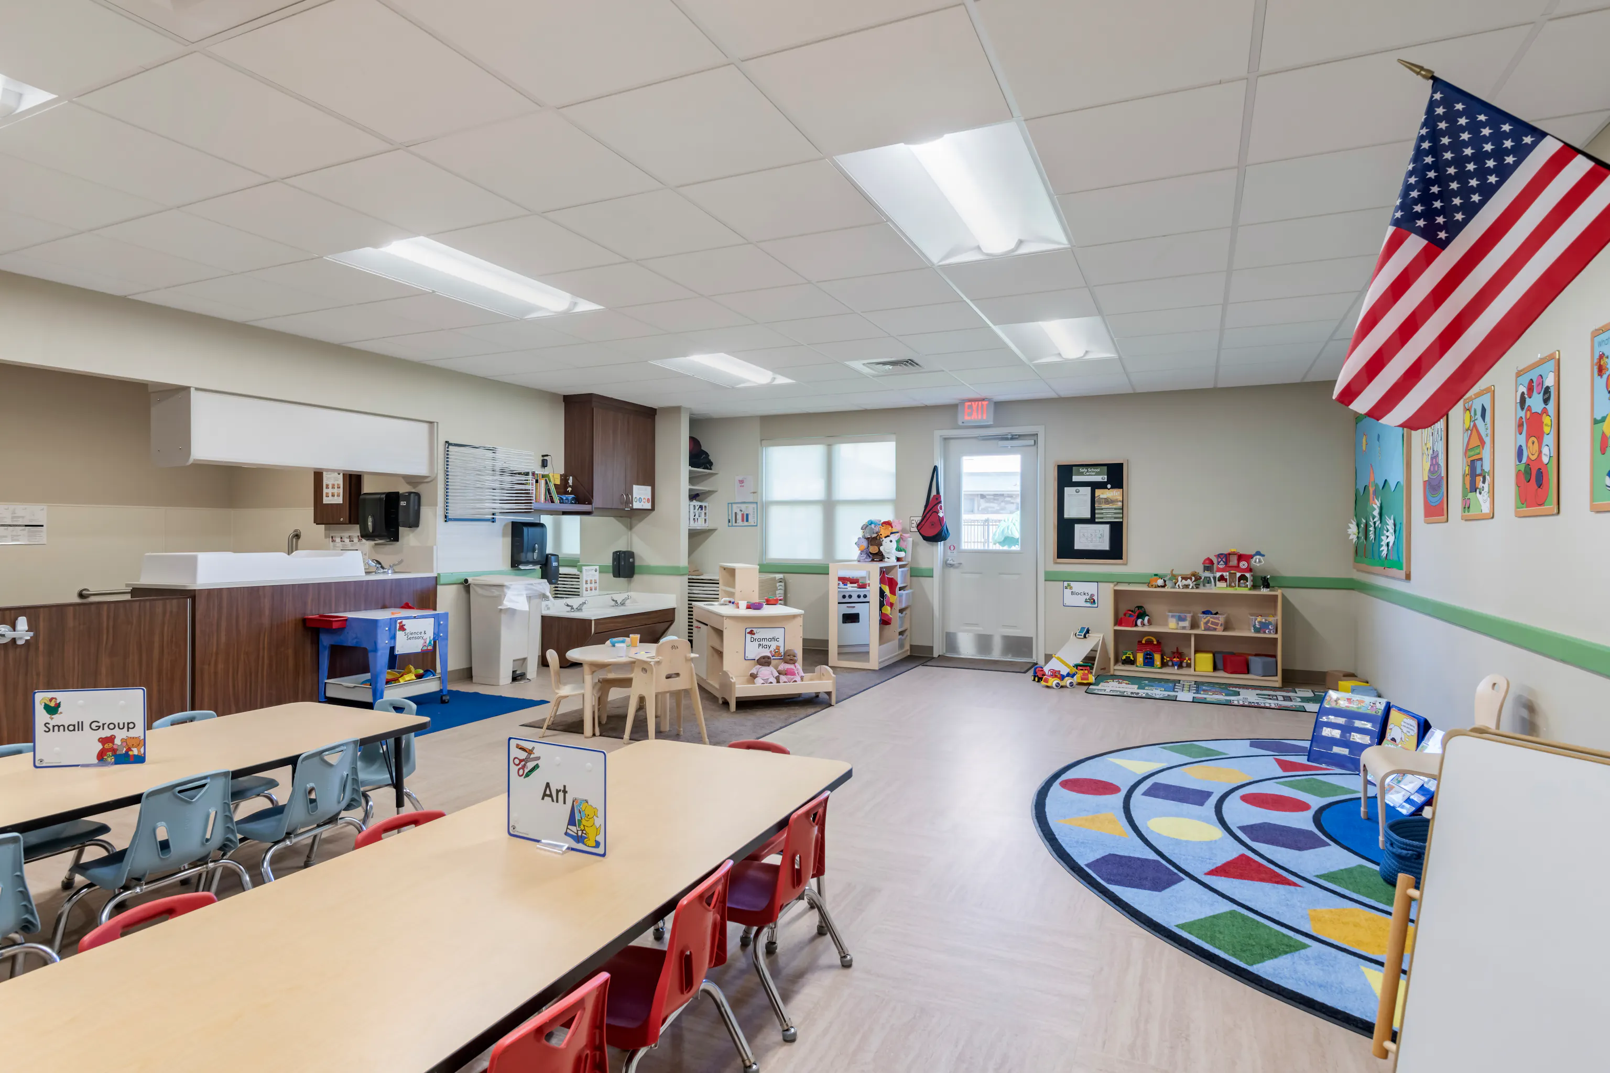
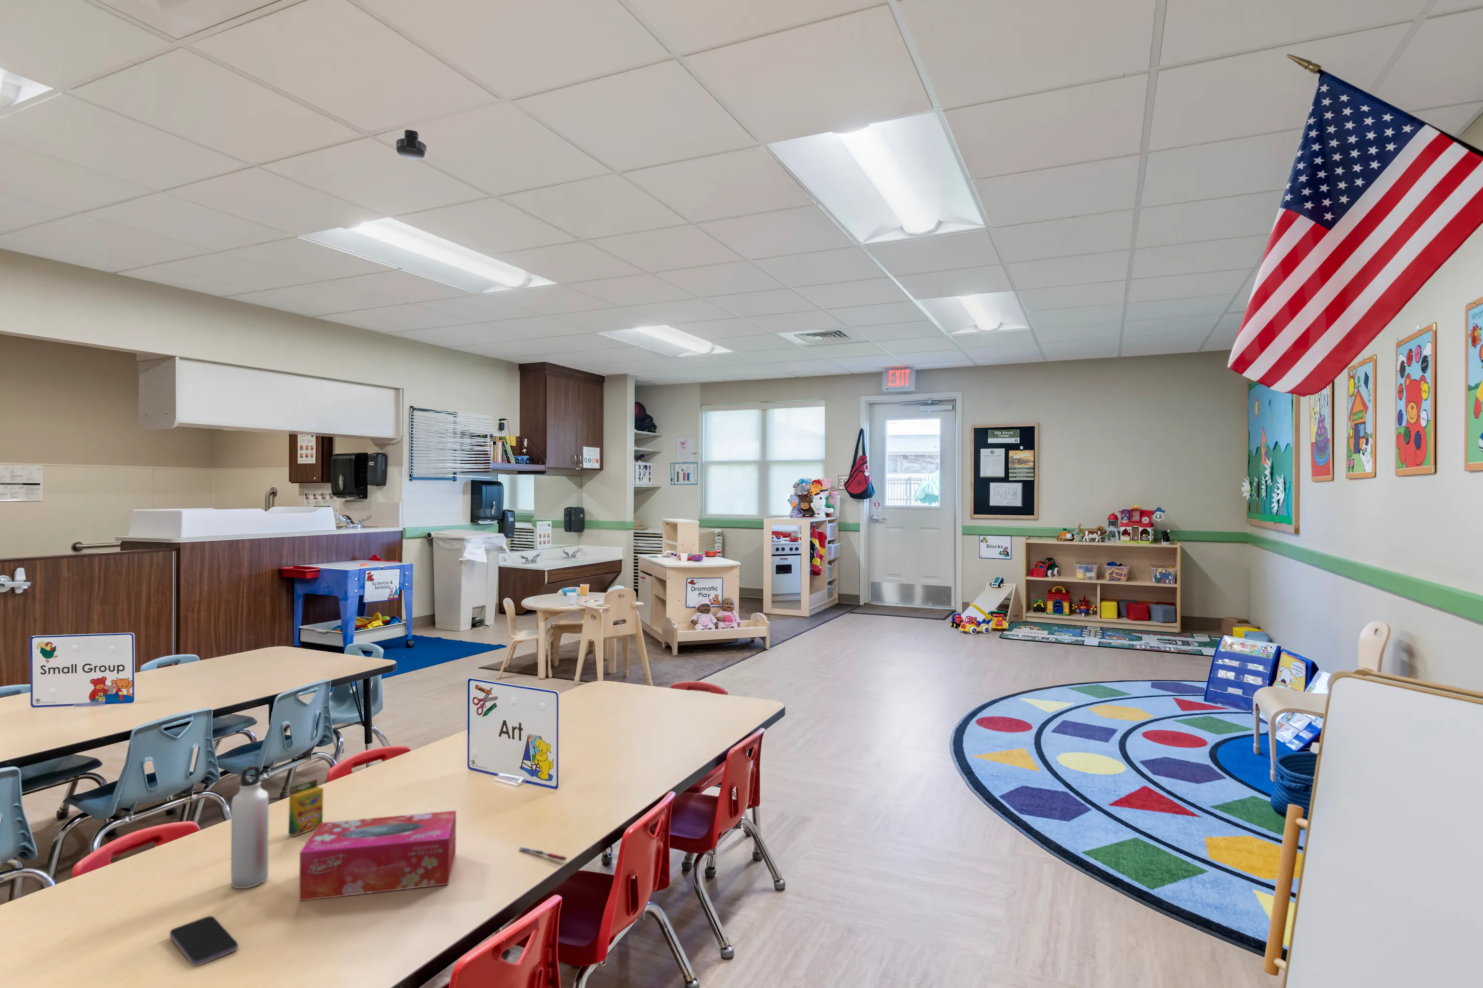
+ water bottle [231,765,269,889]
+ pen [519,847,567,861]
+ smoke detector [396,129,427,160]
+ crayon box [288,778,324,837]
+ smartphone [170,915,238,966]
+ tissue box [299,810,457,902]
